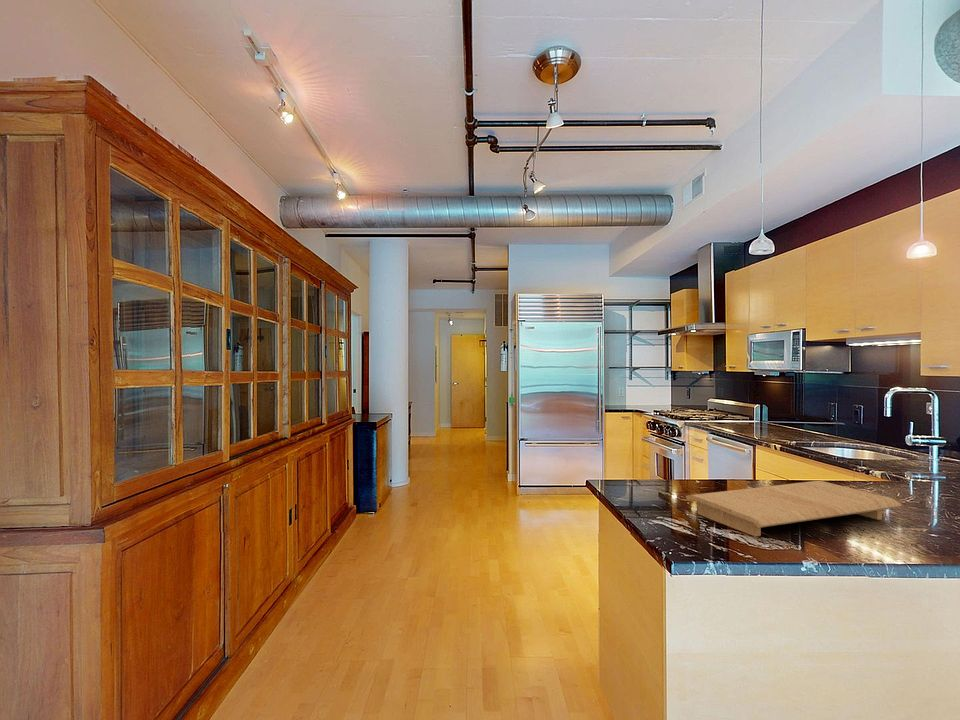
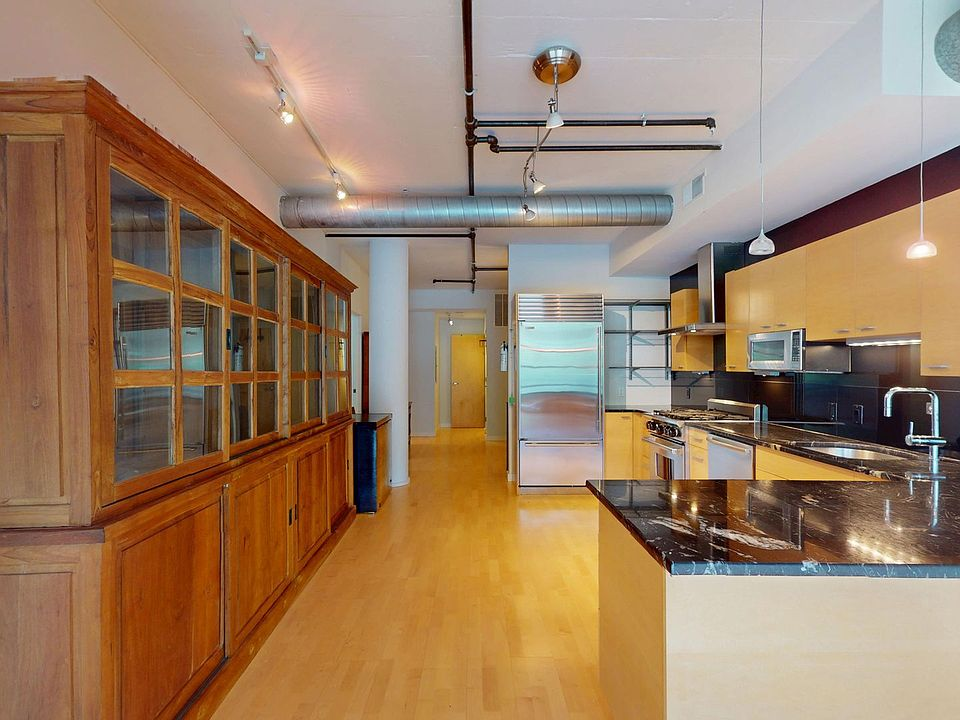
- cutting board [685,480,903,537]
